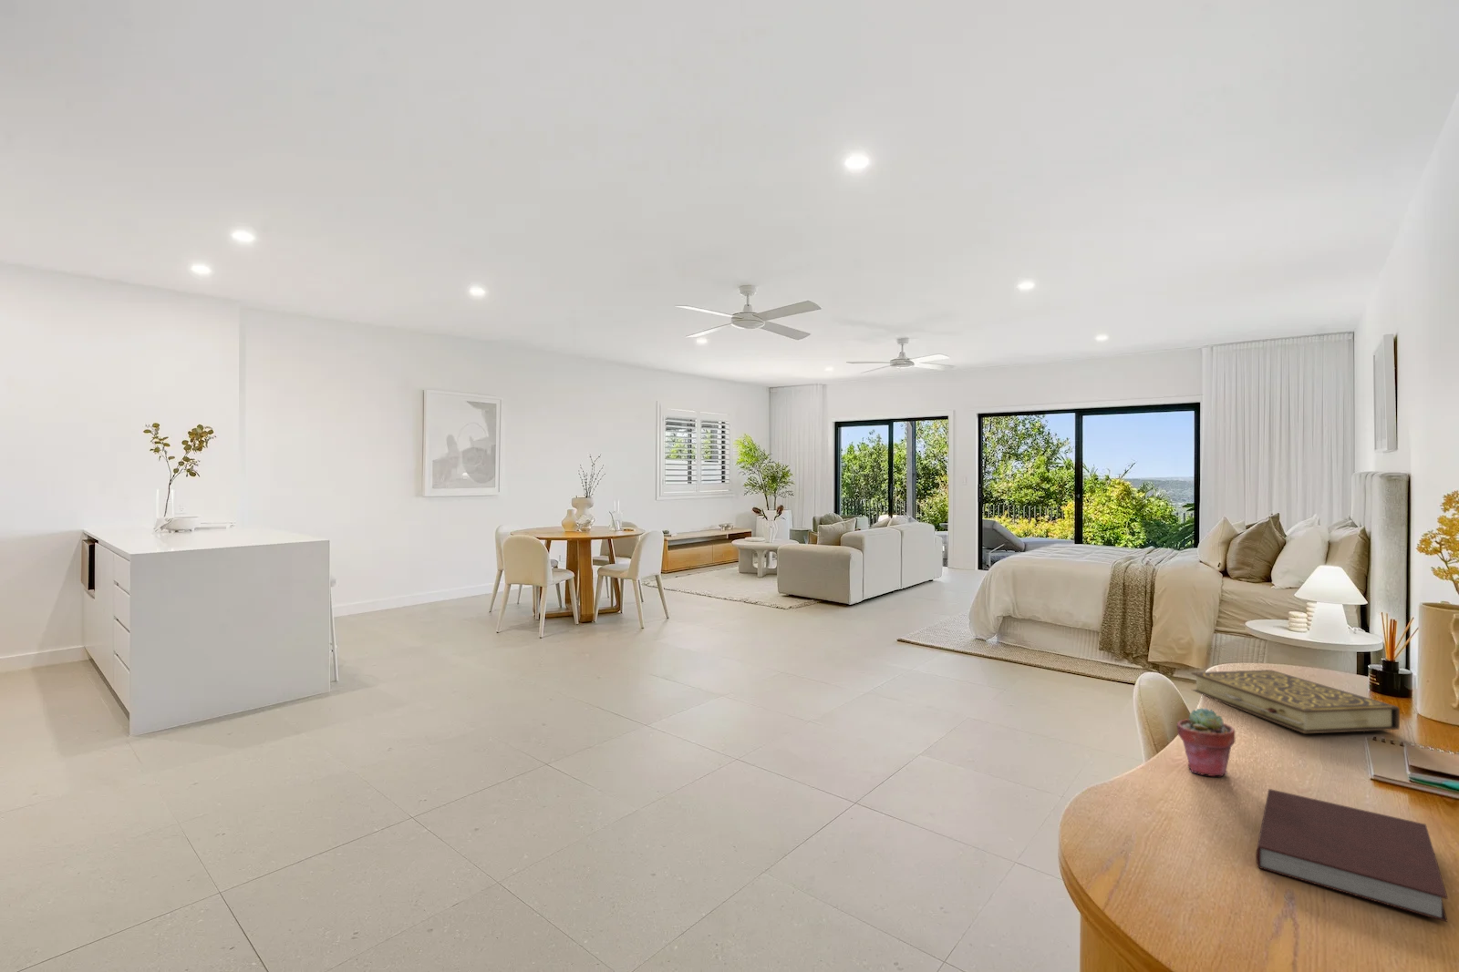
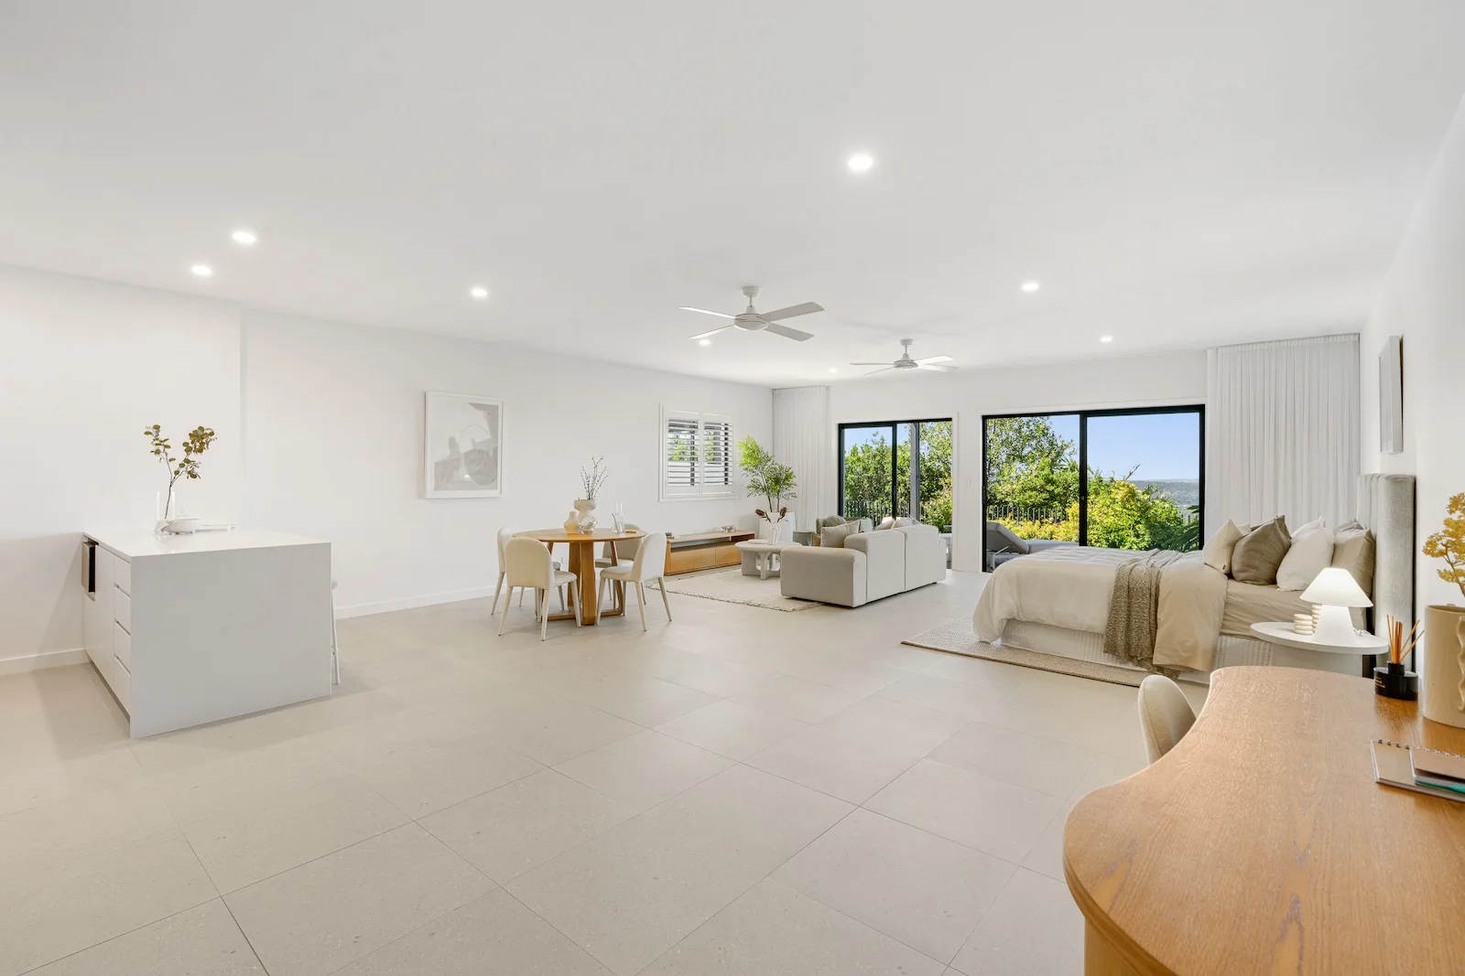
- notebook [1255,788,1449,923]
- book [1190,668,1400,734]
- potted succulent [1177,707,1235,777]
